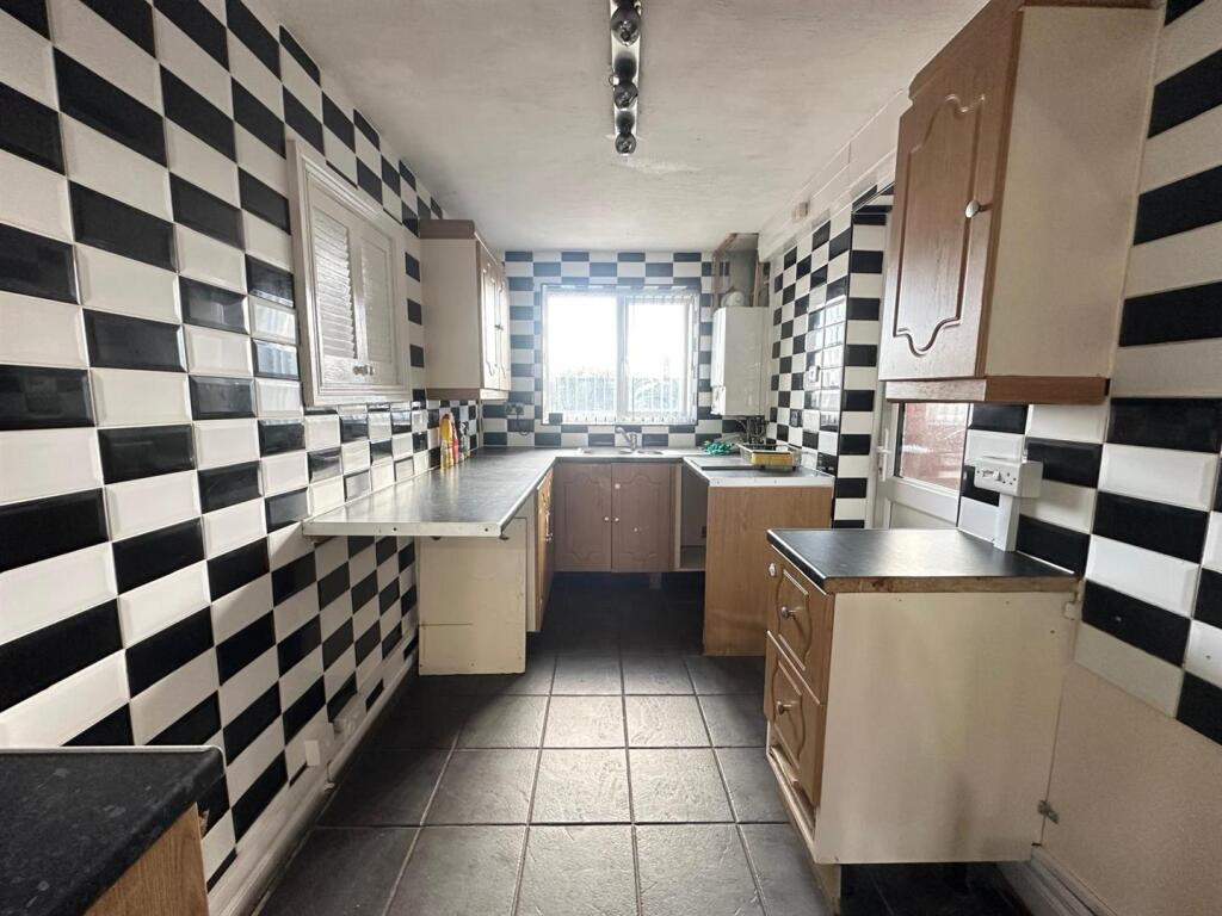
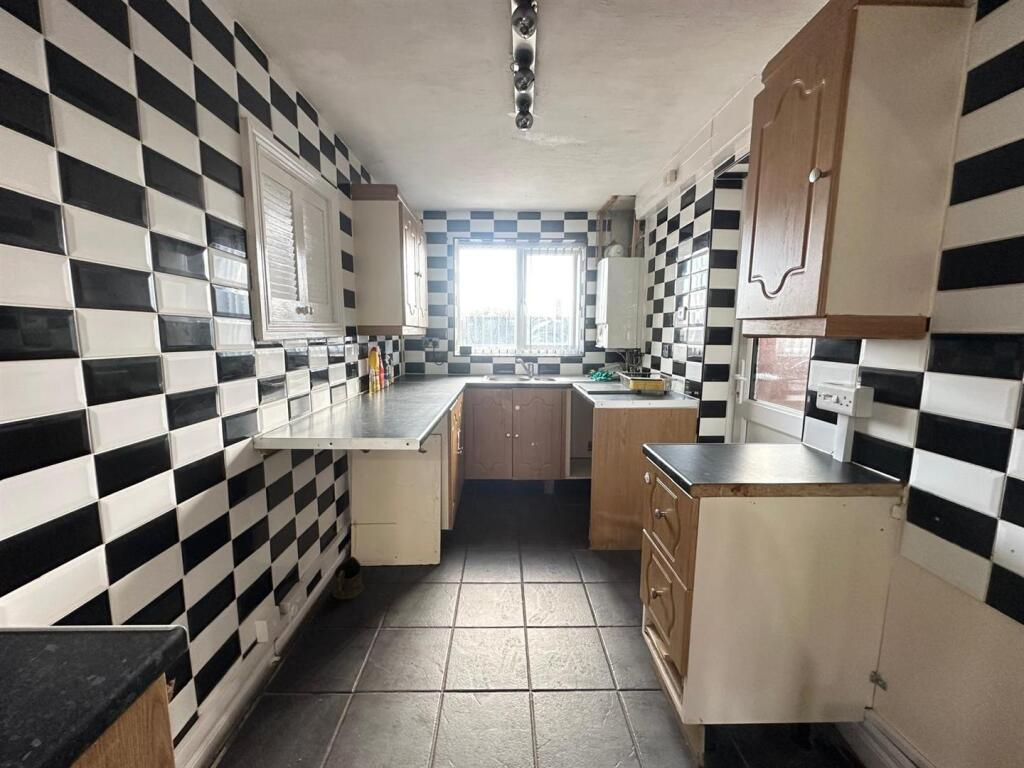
+ bucket [332,556,365,600]
